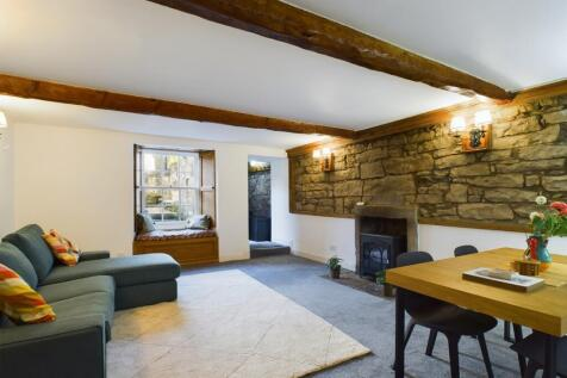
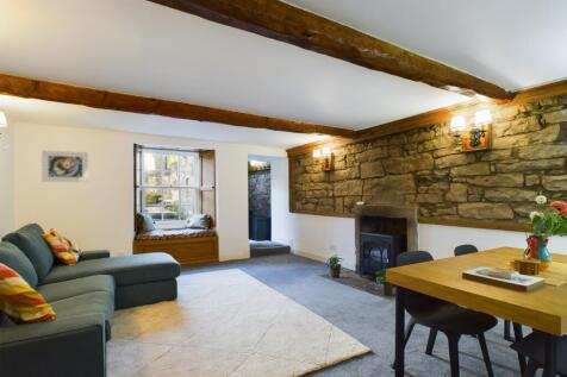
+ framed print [40,149,89,183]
